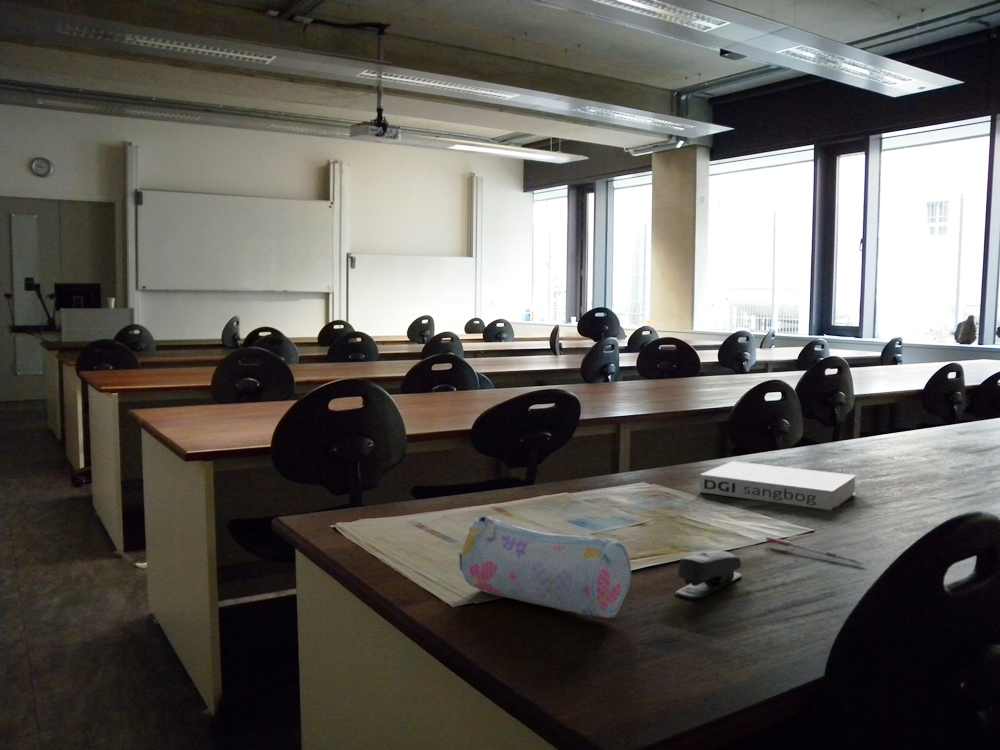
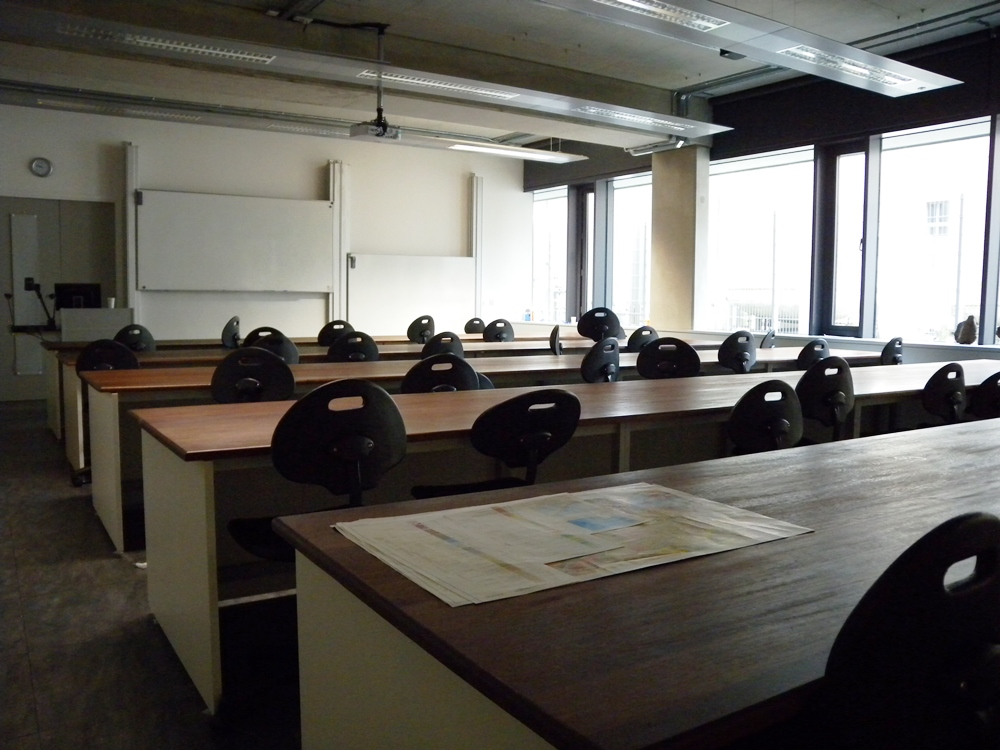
- stapler [674,550,743,601]
- pencil case [458,515,632,619]
- pen [765,536,864,566]
- book [699,460,857,511]
